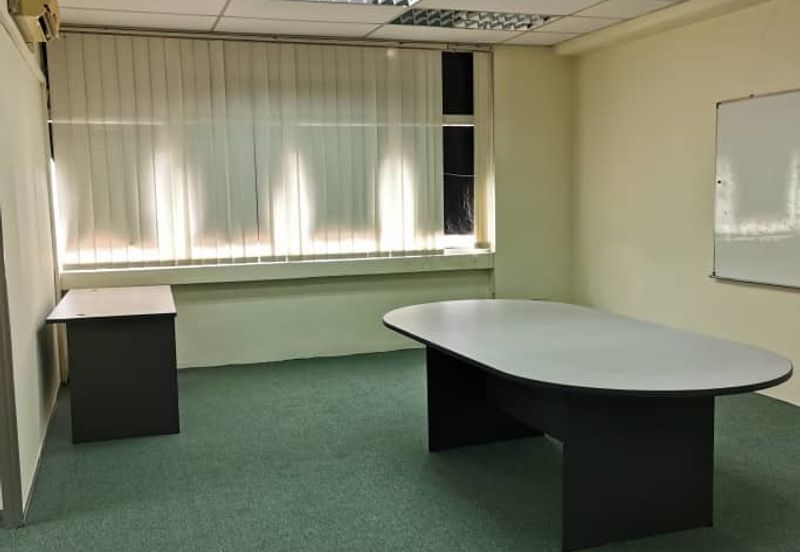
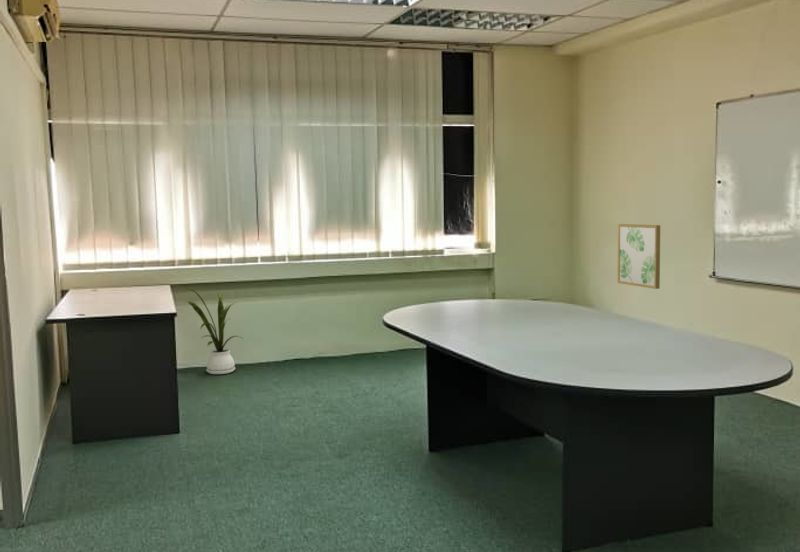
+ house plant [187,288,244,375]
+ wall art [617,223,661,290]
